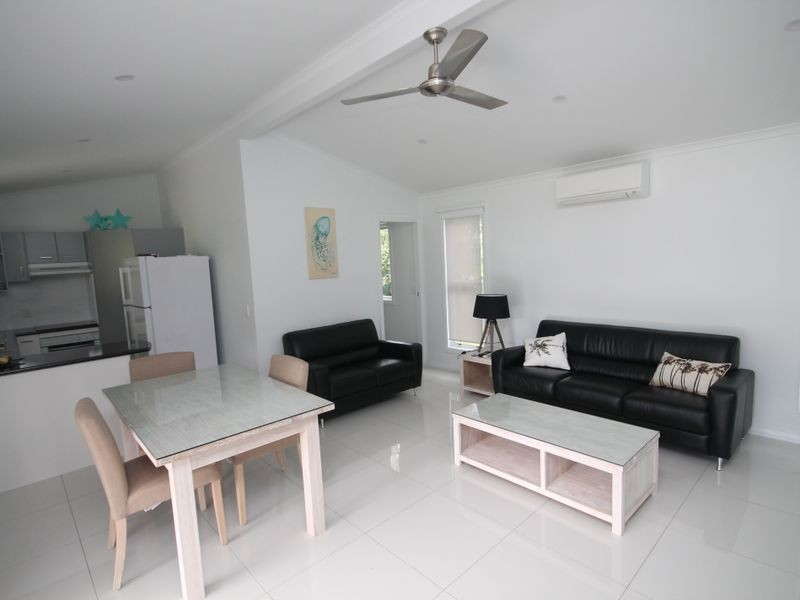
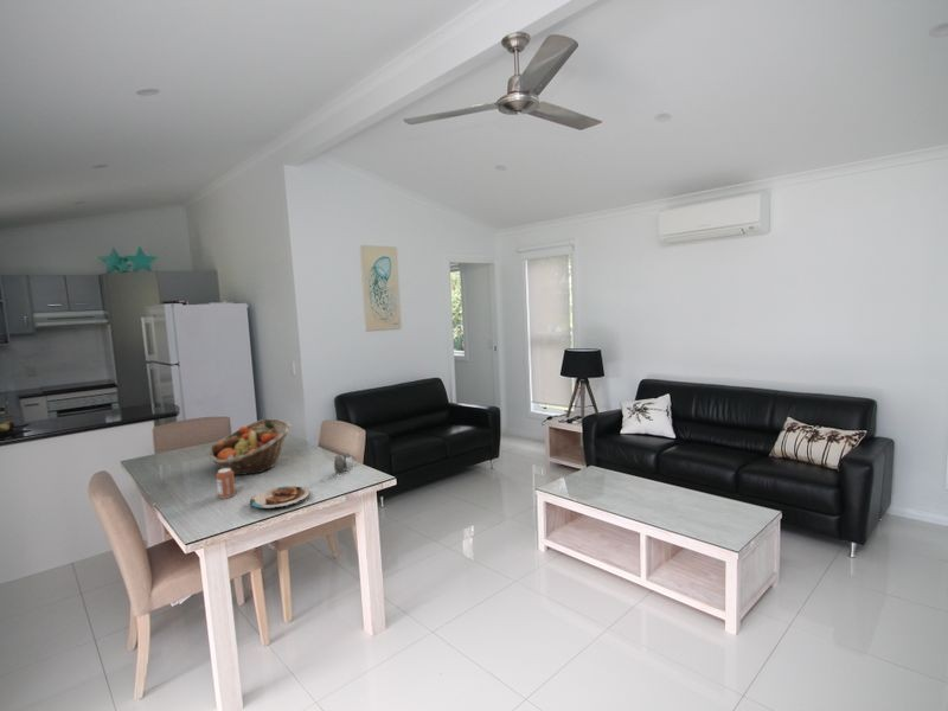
+ plate [249,485,310,510]
+ salt and pepper shaker [333,451,354,474]
+ can [214,468,237,500]
+ fruit basket [207,417,292,476]
